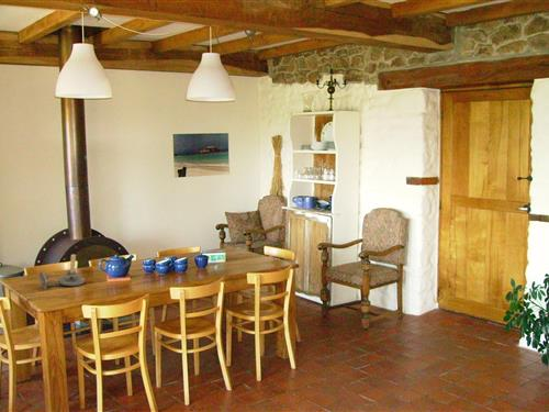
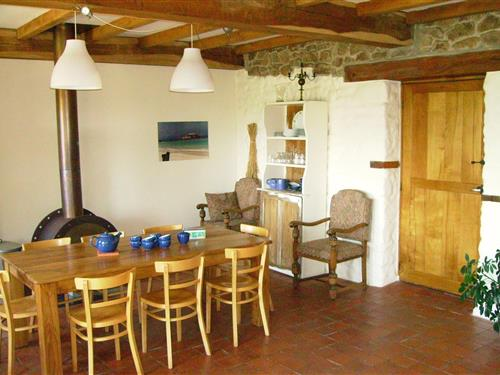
- candlestick [38,254,86,290]
